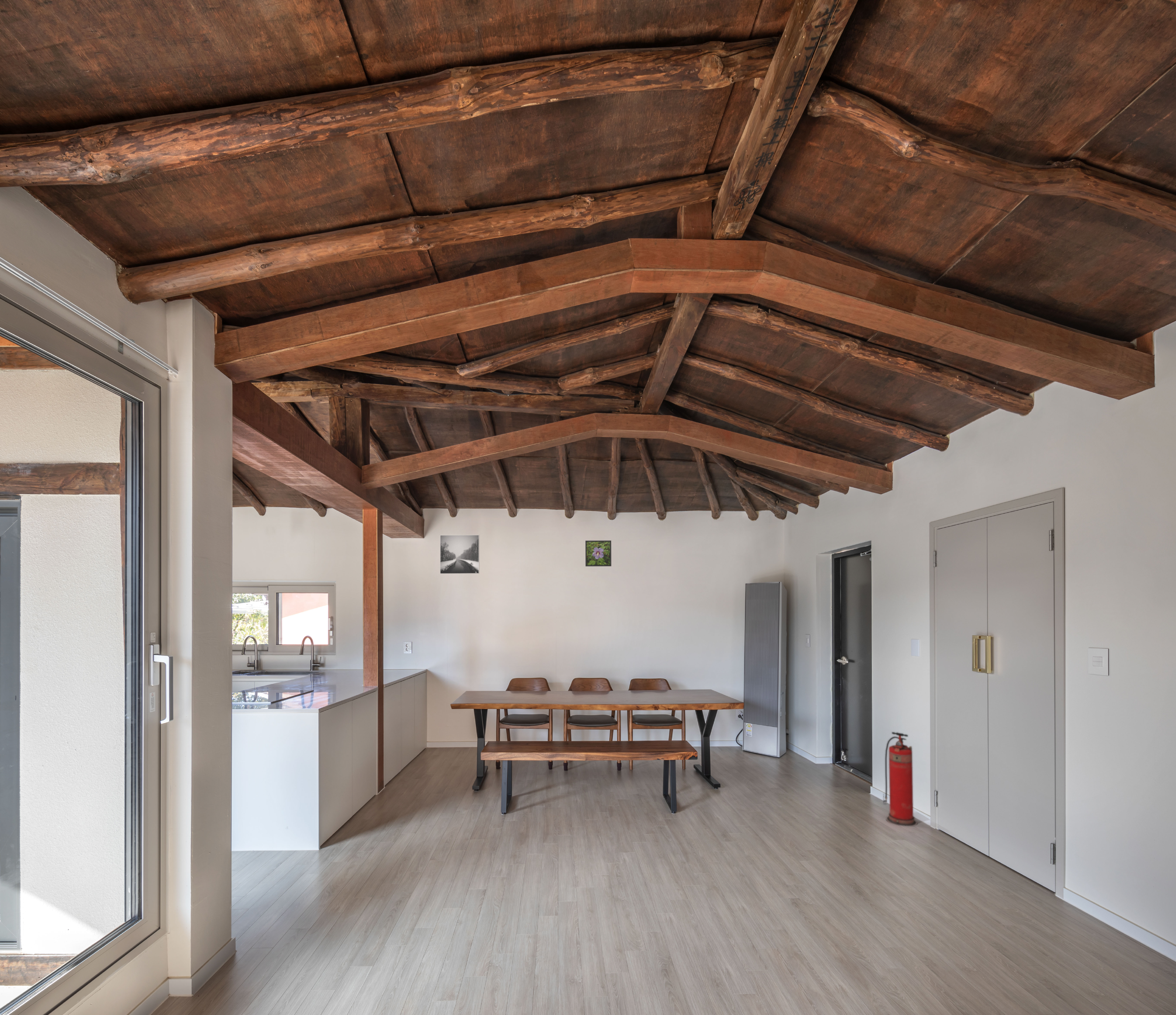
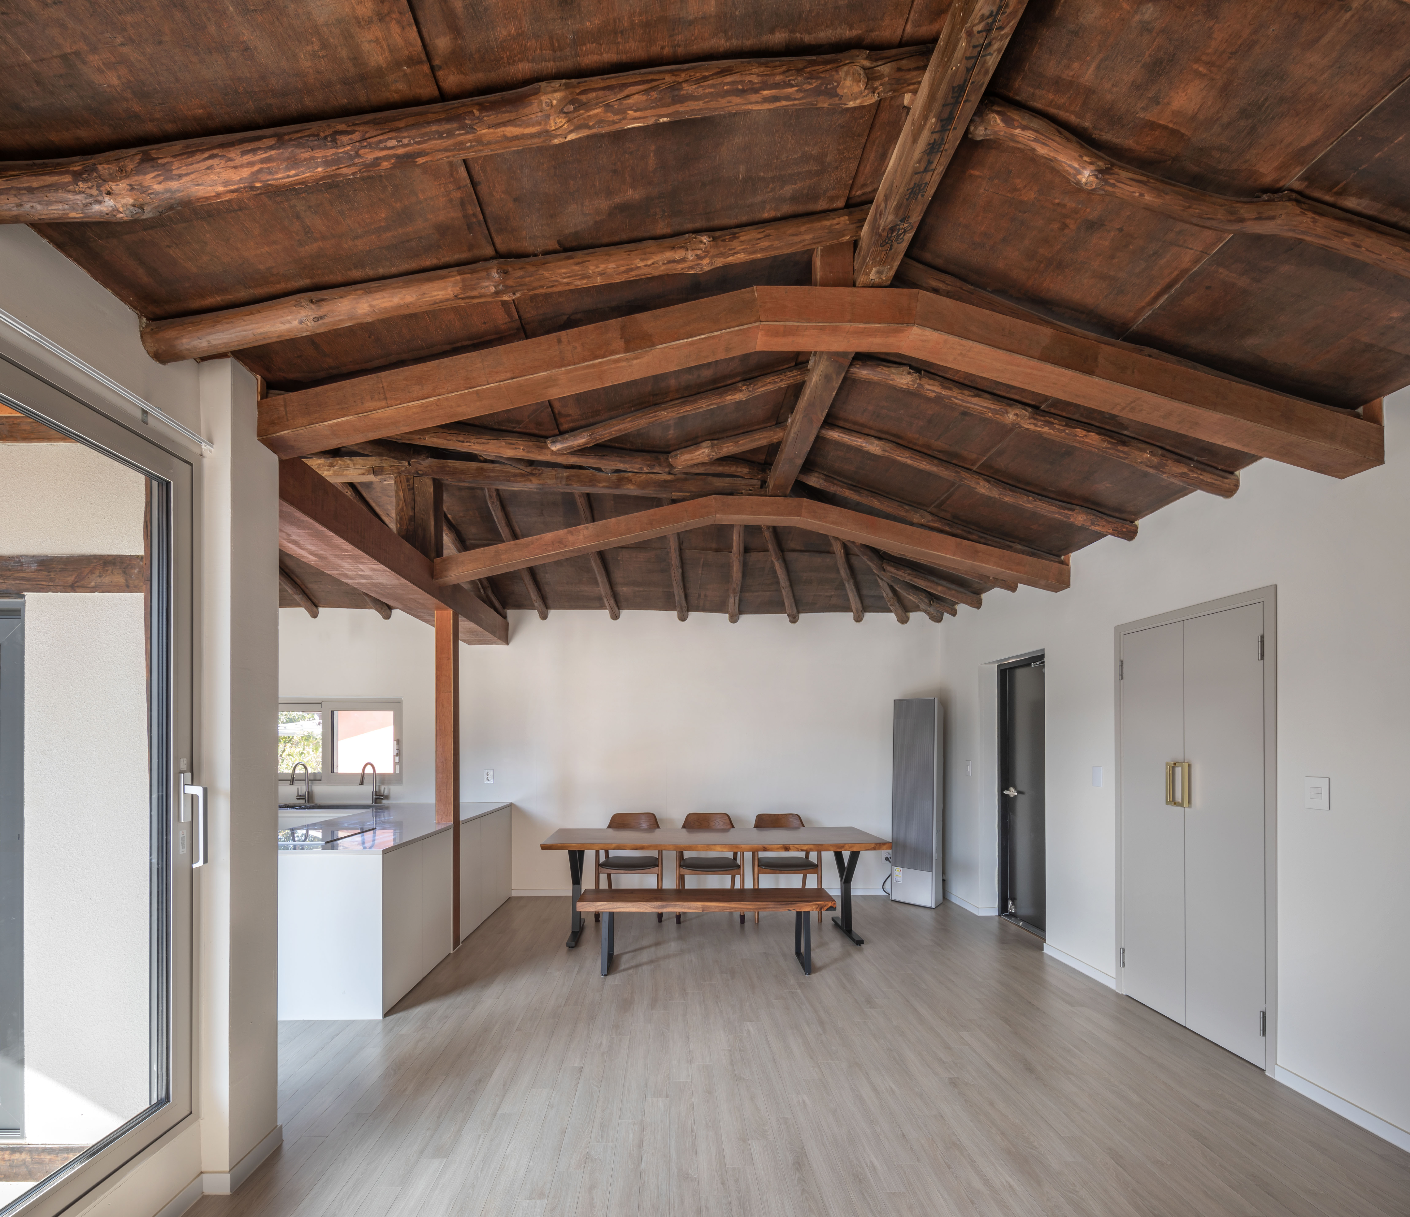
- fire extinguisher [883,732,917,826]
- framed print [585,540,612,567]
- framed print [440,534,480,574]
